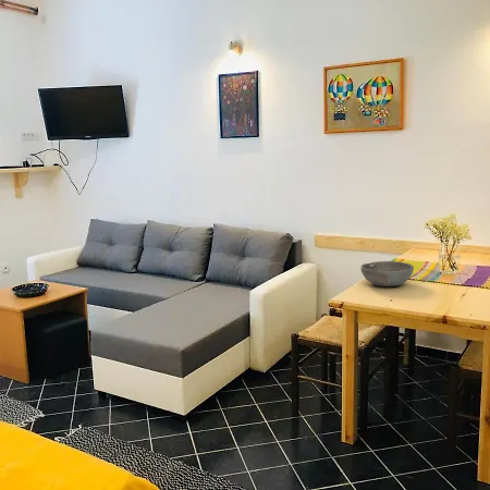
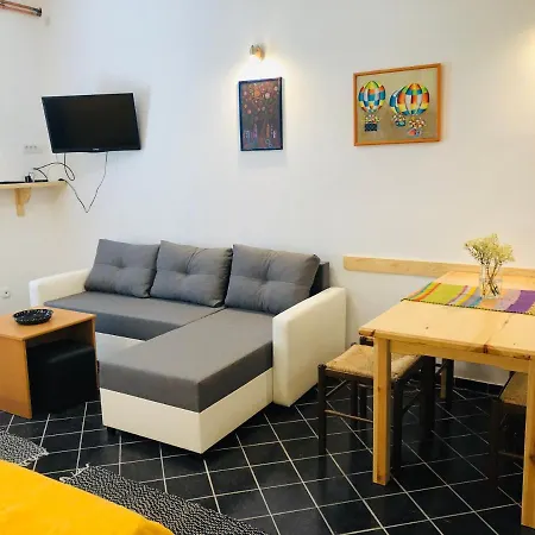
- bowl [360,260,415,287]
